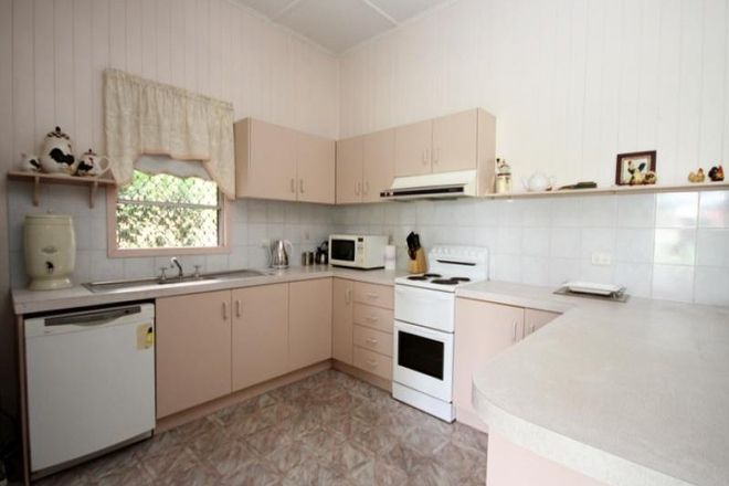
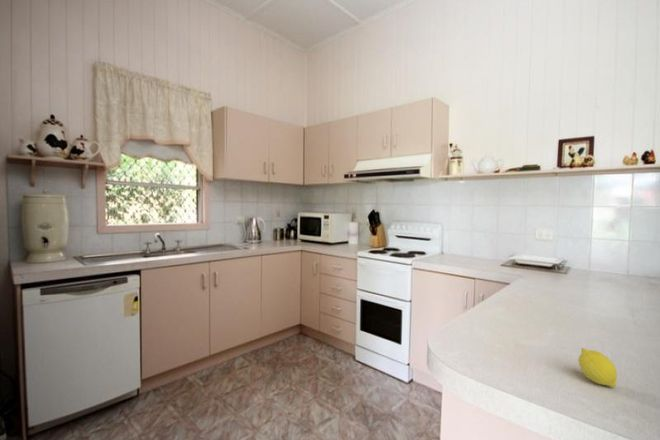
+ fruit [577,347,618,388]
